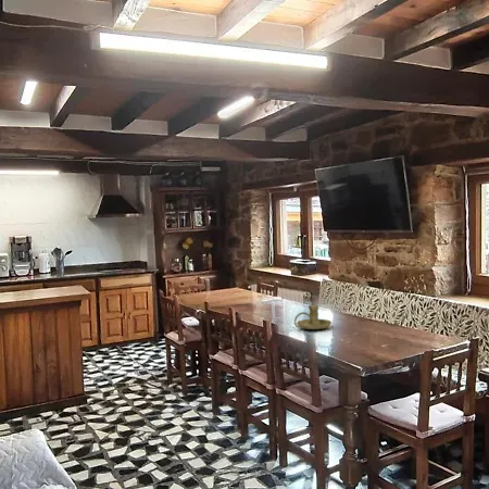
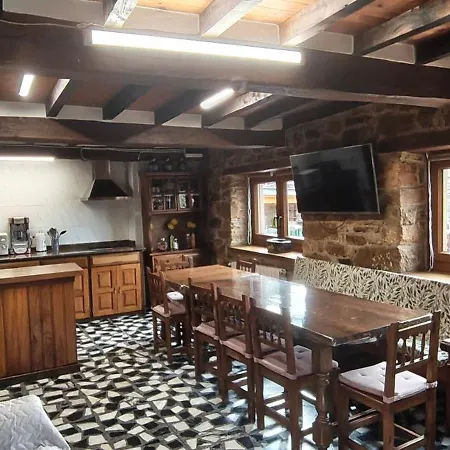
- candle holder [293,304,333,330]
